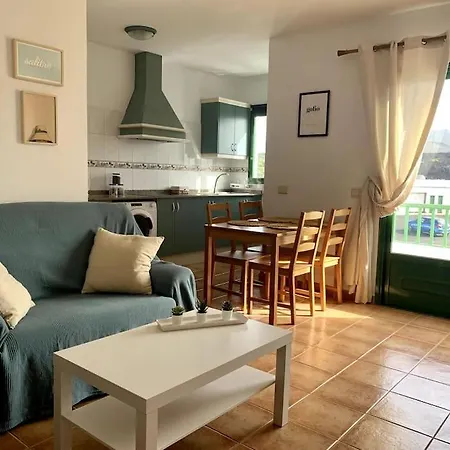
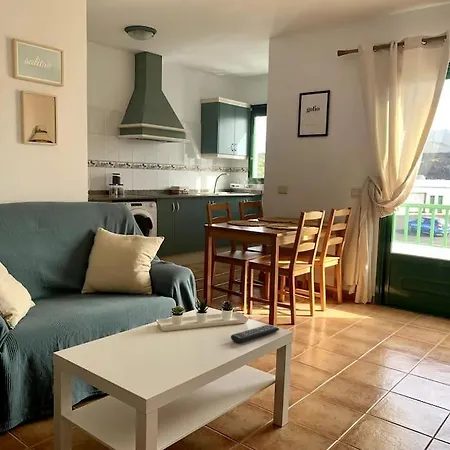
+ remote control [230,324,280,344]
